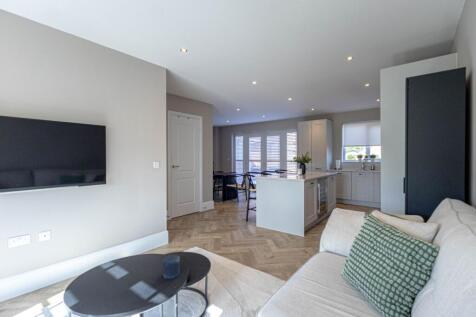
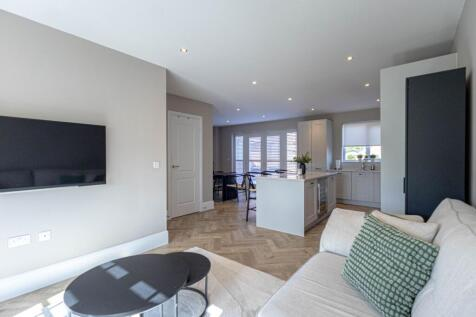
- candle [162,254,181,280]
